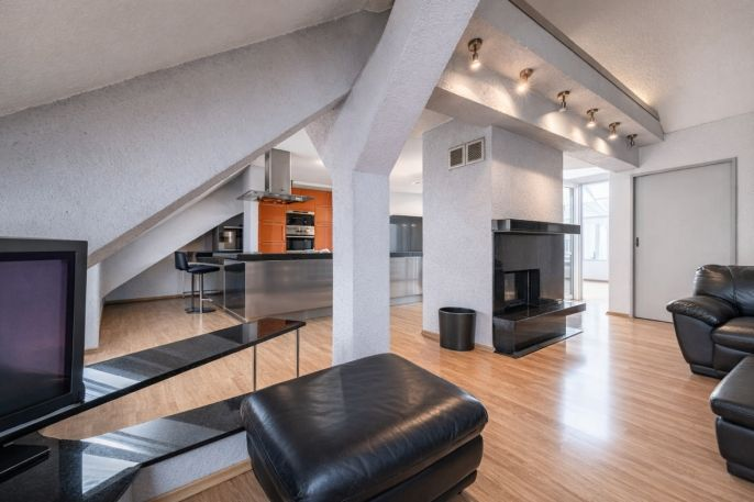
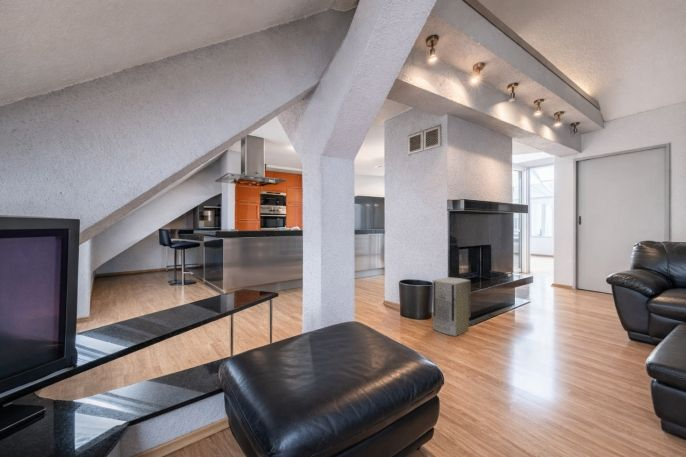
+ air purifier [432,276,472,337]
